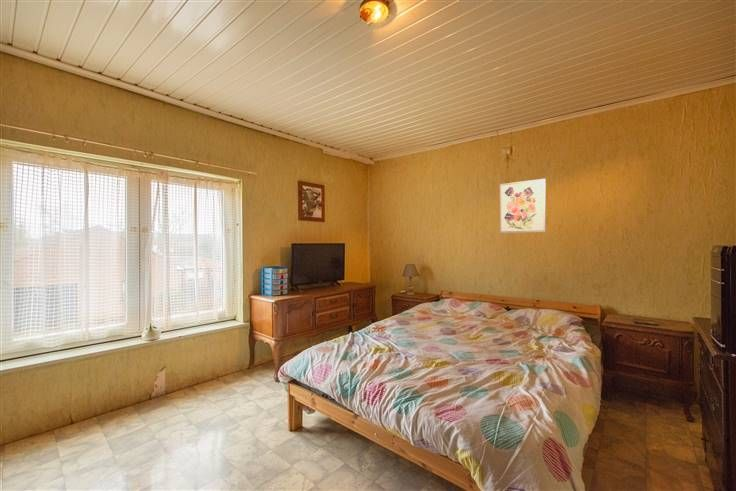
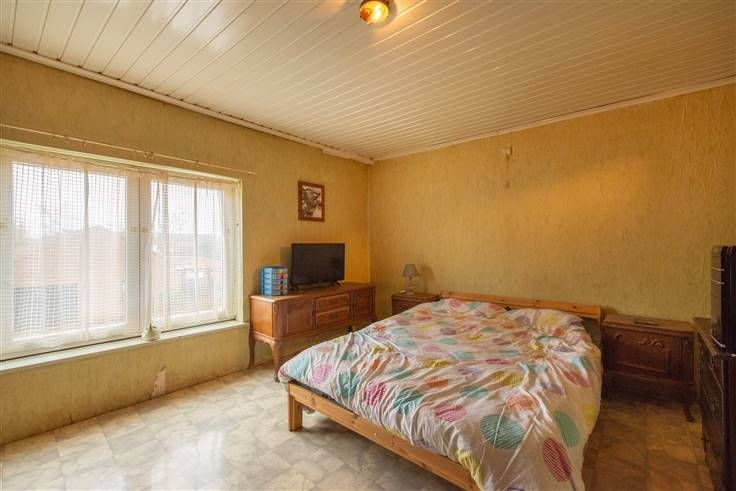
- wall art [499,178,547,234]
